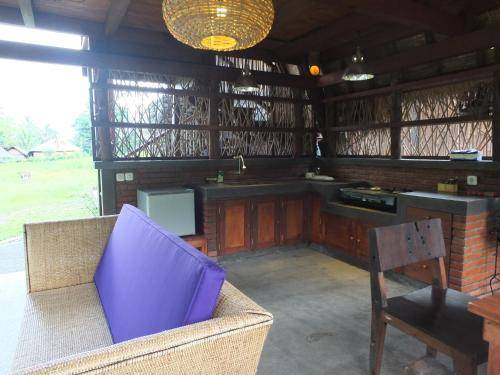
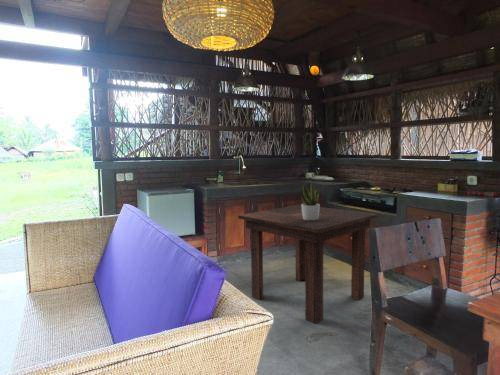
+ dining table [237,204,379,325]
+ potted plant [300,178,321,221]
